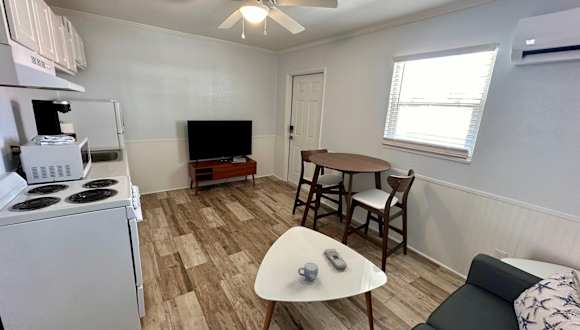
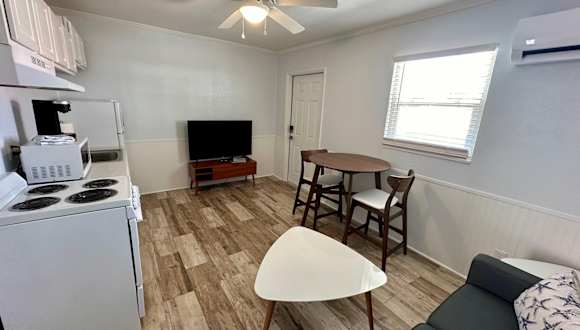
- remote control [324,248,348,270]
- mug [297,262,319,281]
